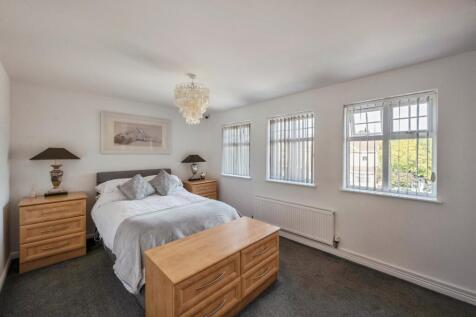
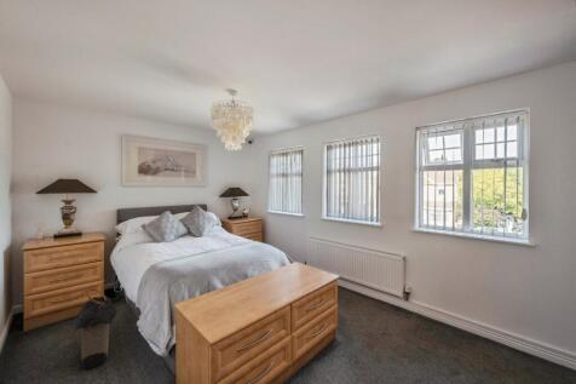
+ laundry hamper [74,287,119,371]
